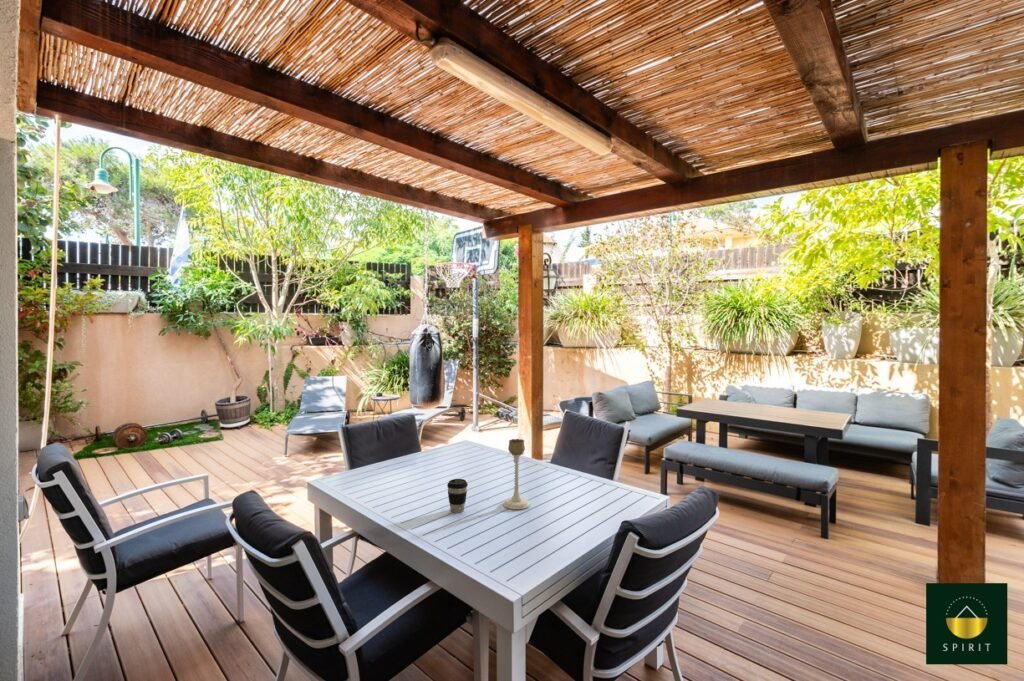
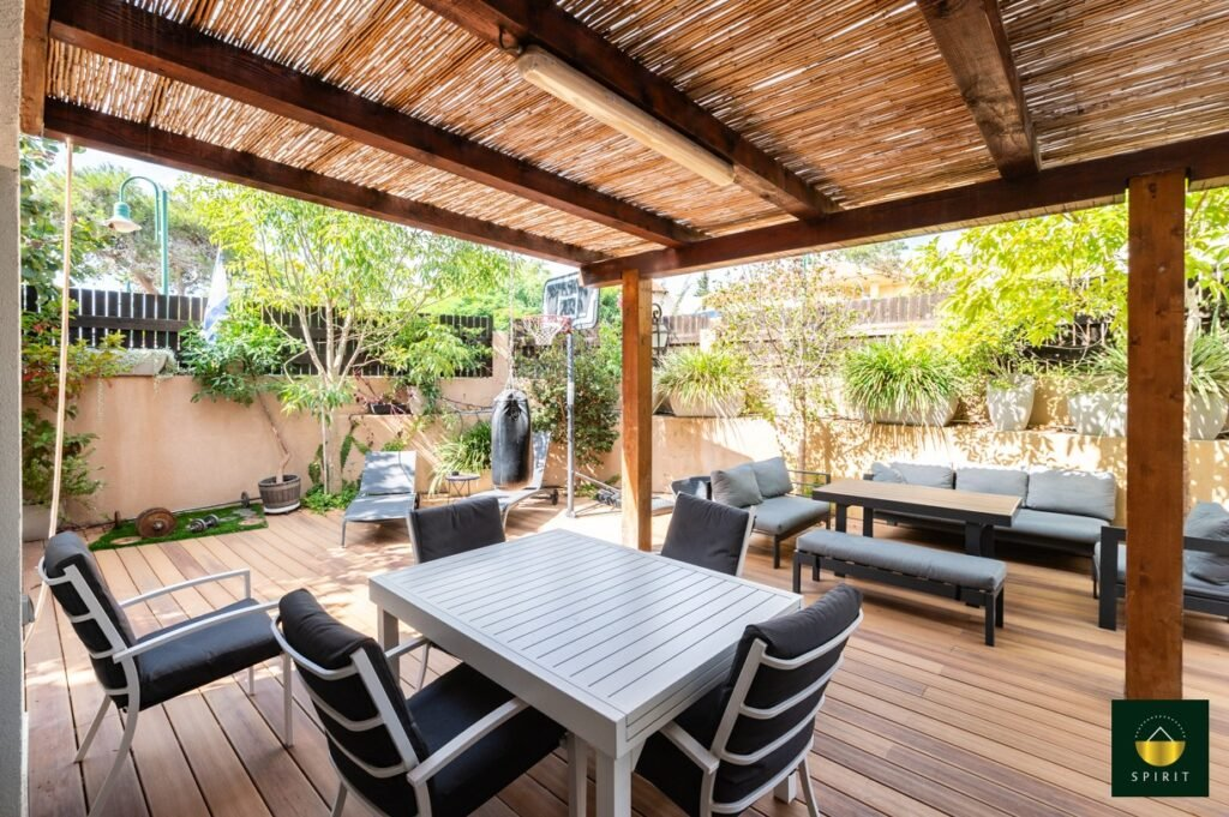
- coffee cup [446,478,469,514]
- candle holder [503,438,531,510]
